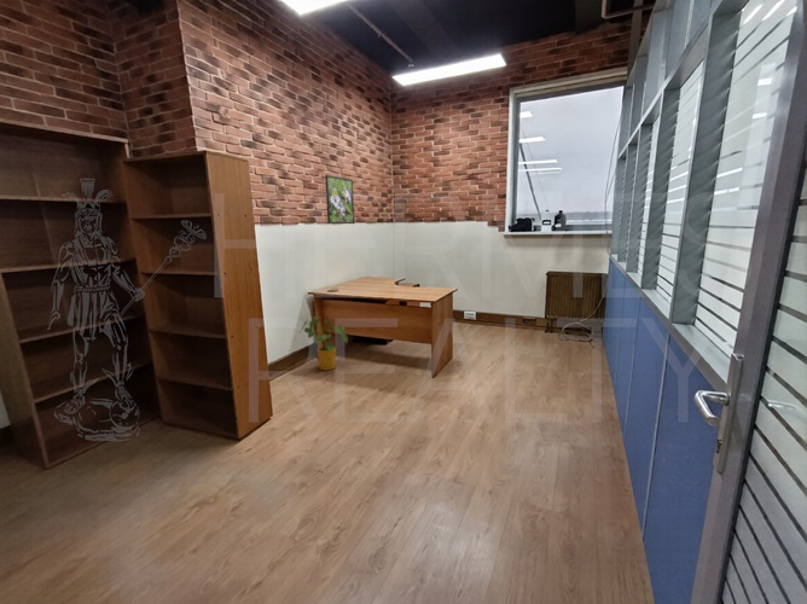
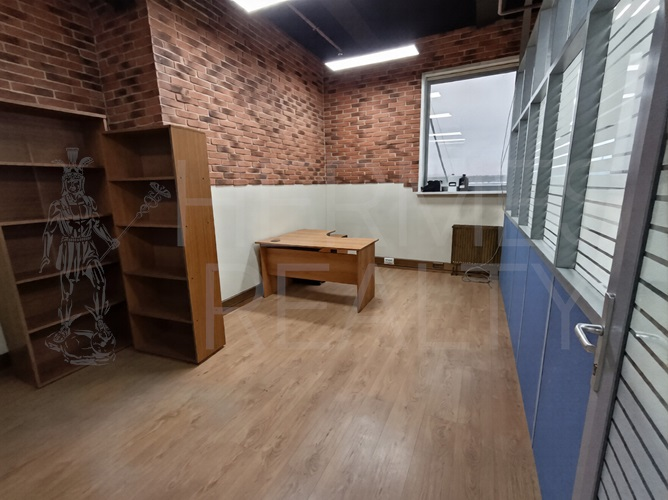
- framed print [324,174,355,225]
- house plant [300,315,349,372]
